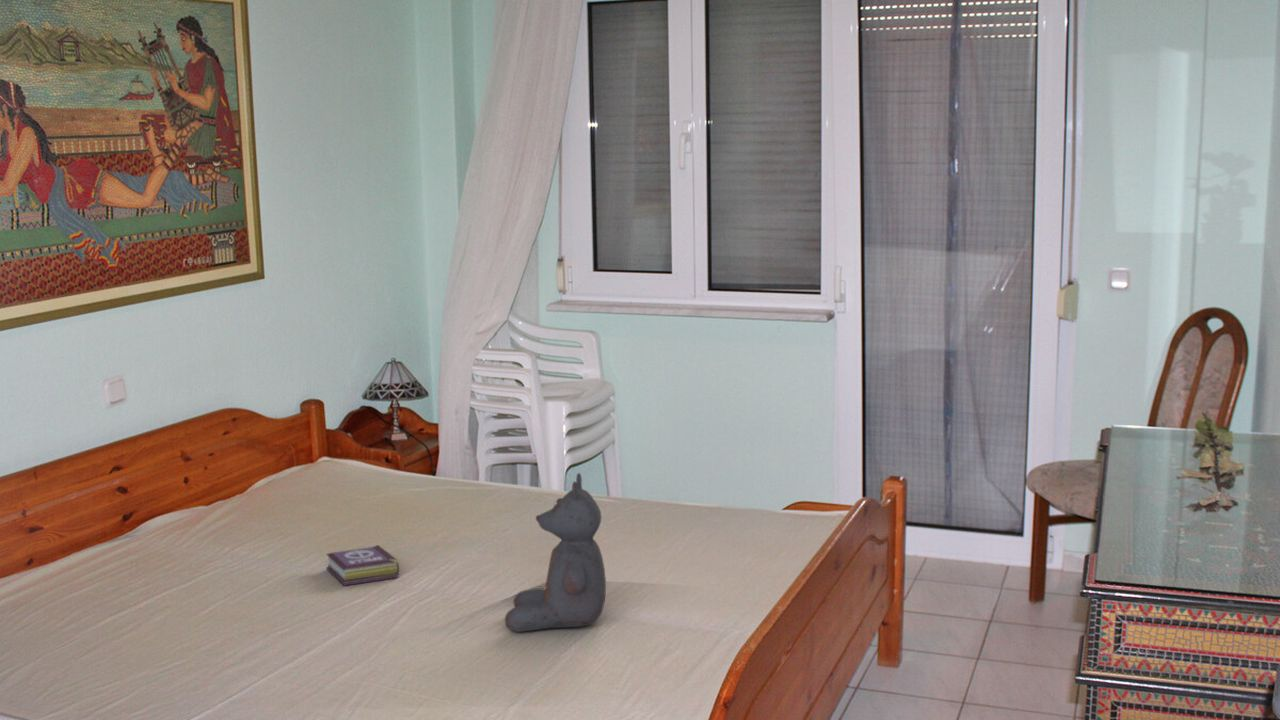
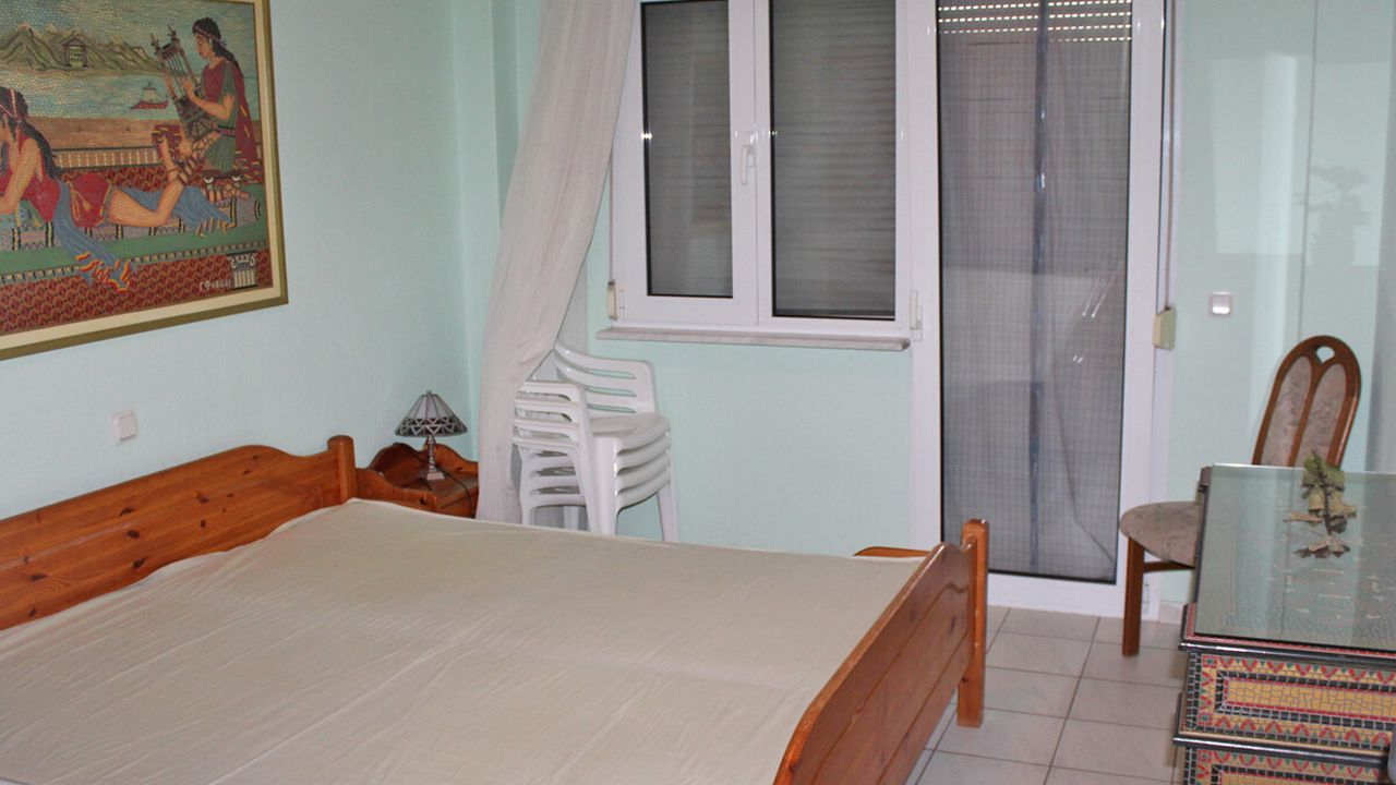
- teddy bear [504,472,607,633]
- book [325,544,400,587]
